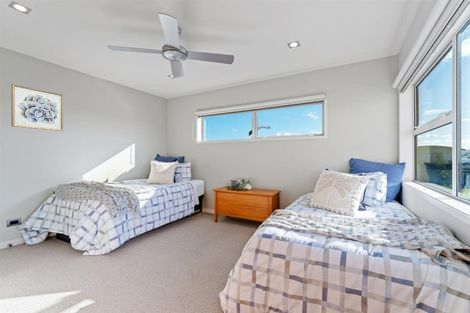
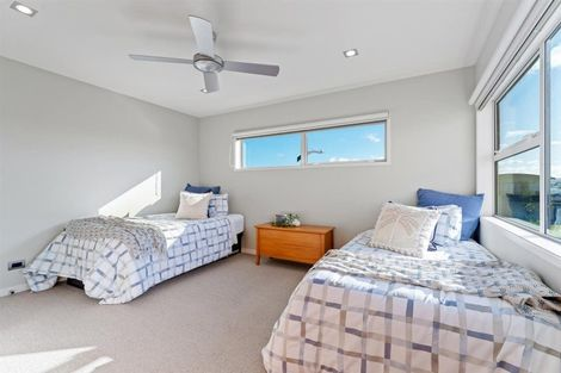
- wall art [11,83,64,132]
